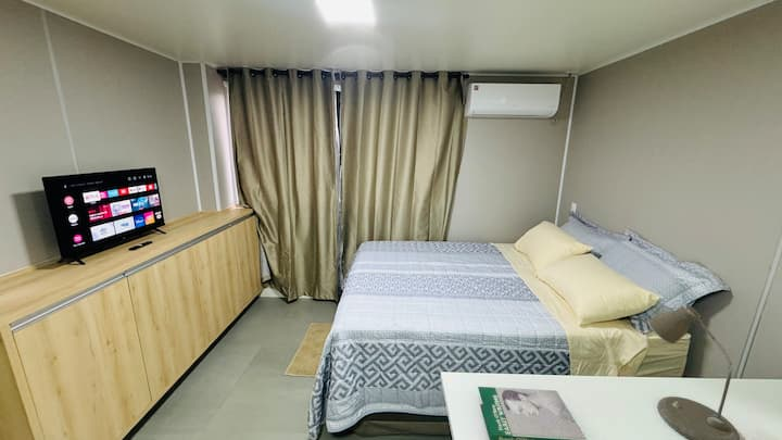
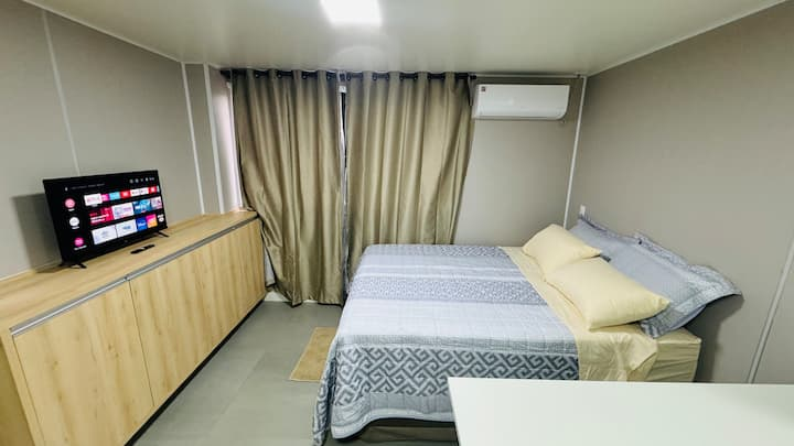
- desk lamp [647,303,741,440]
- book [477,386,588,440]
